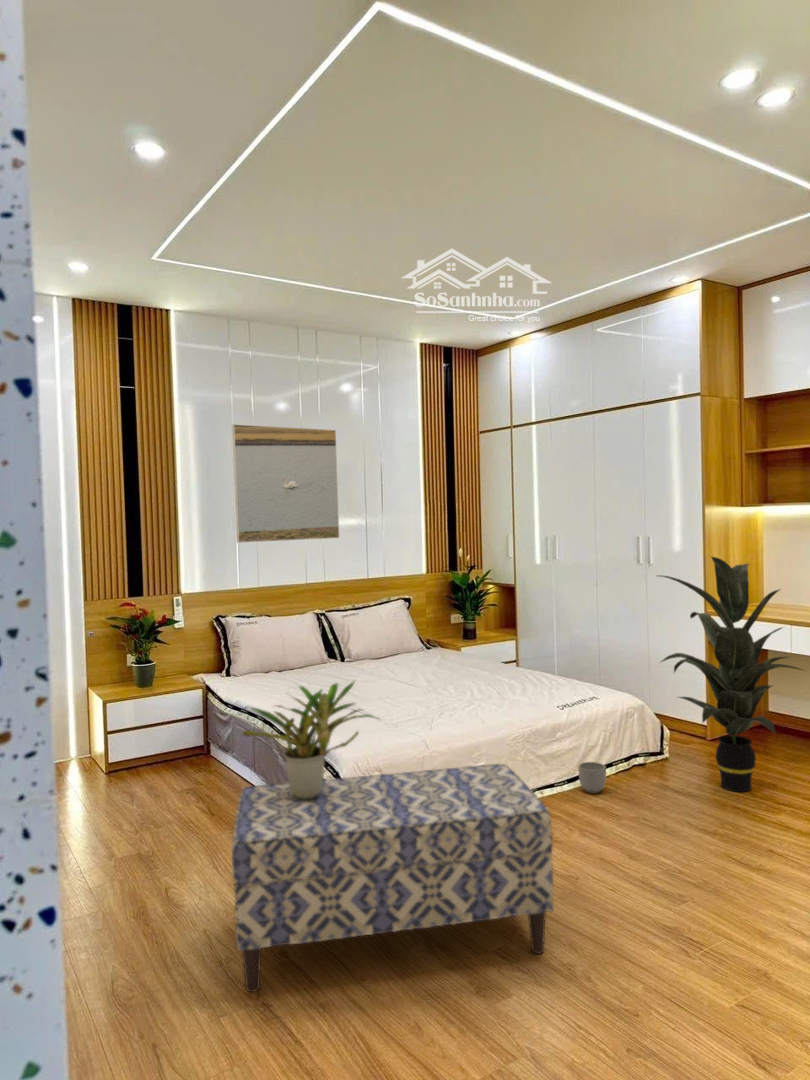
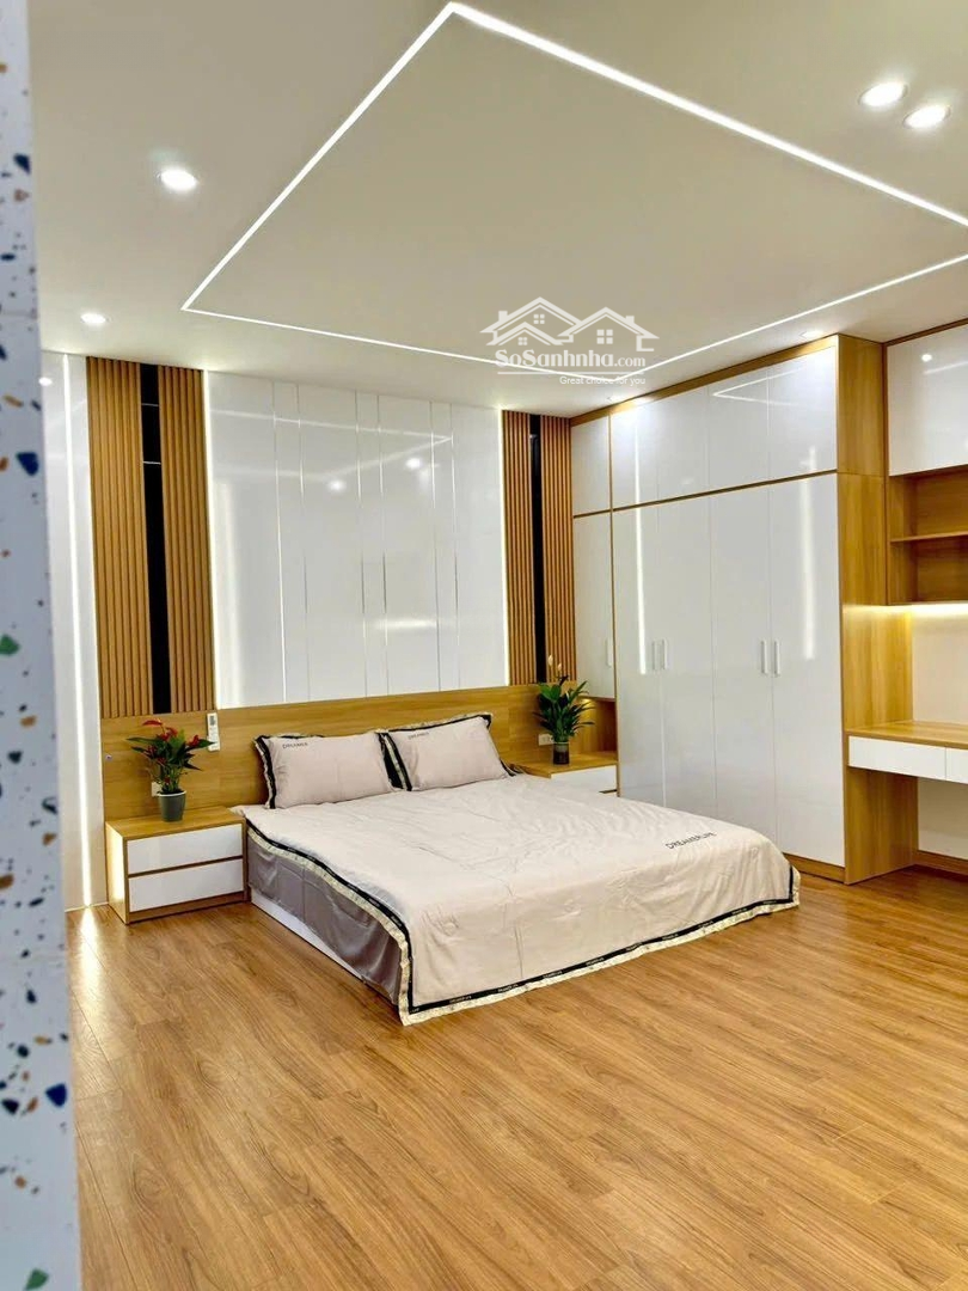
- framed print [231,423,340,544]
- bench [231,763,555,993]
- potted plant [242,679,381,799]
- indoor plant [657,555,807,793]
- planter [577,761,607,795]
